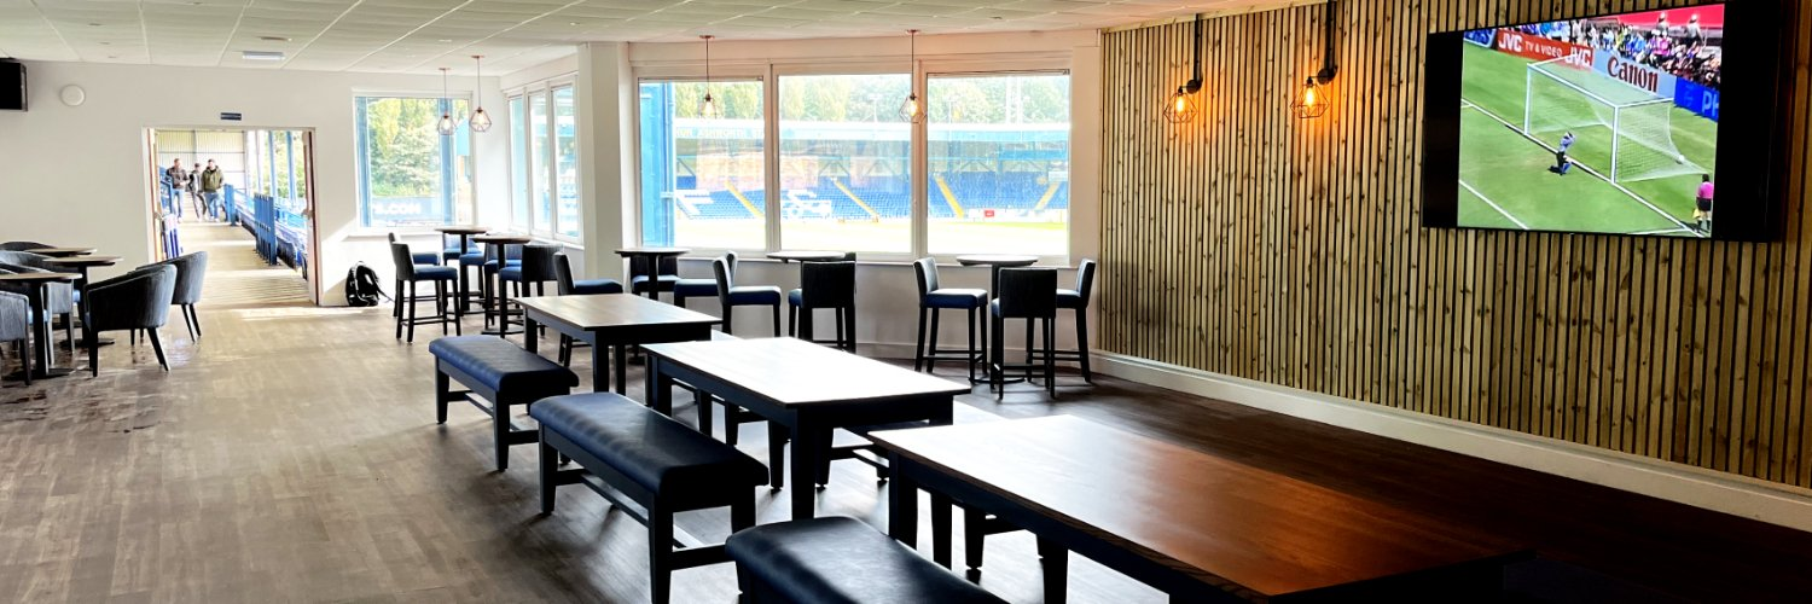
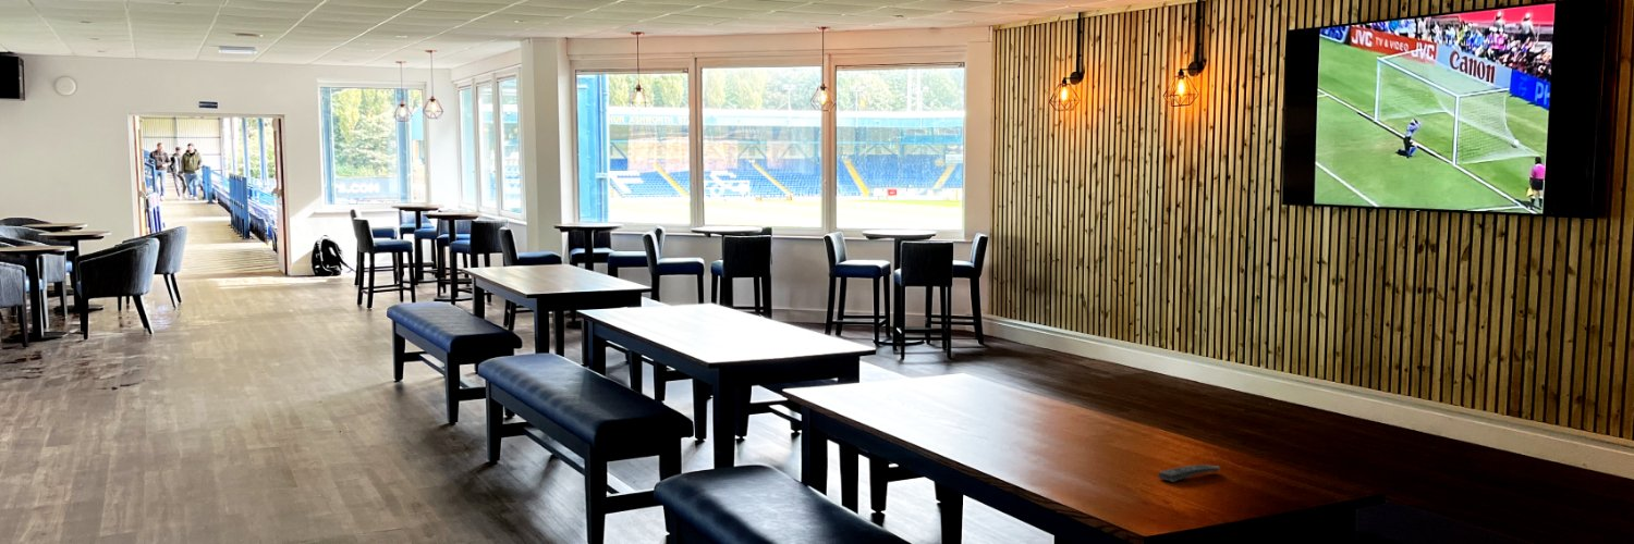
+ remote control [1157,463,1221,483]
